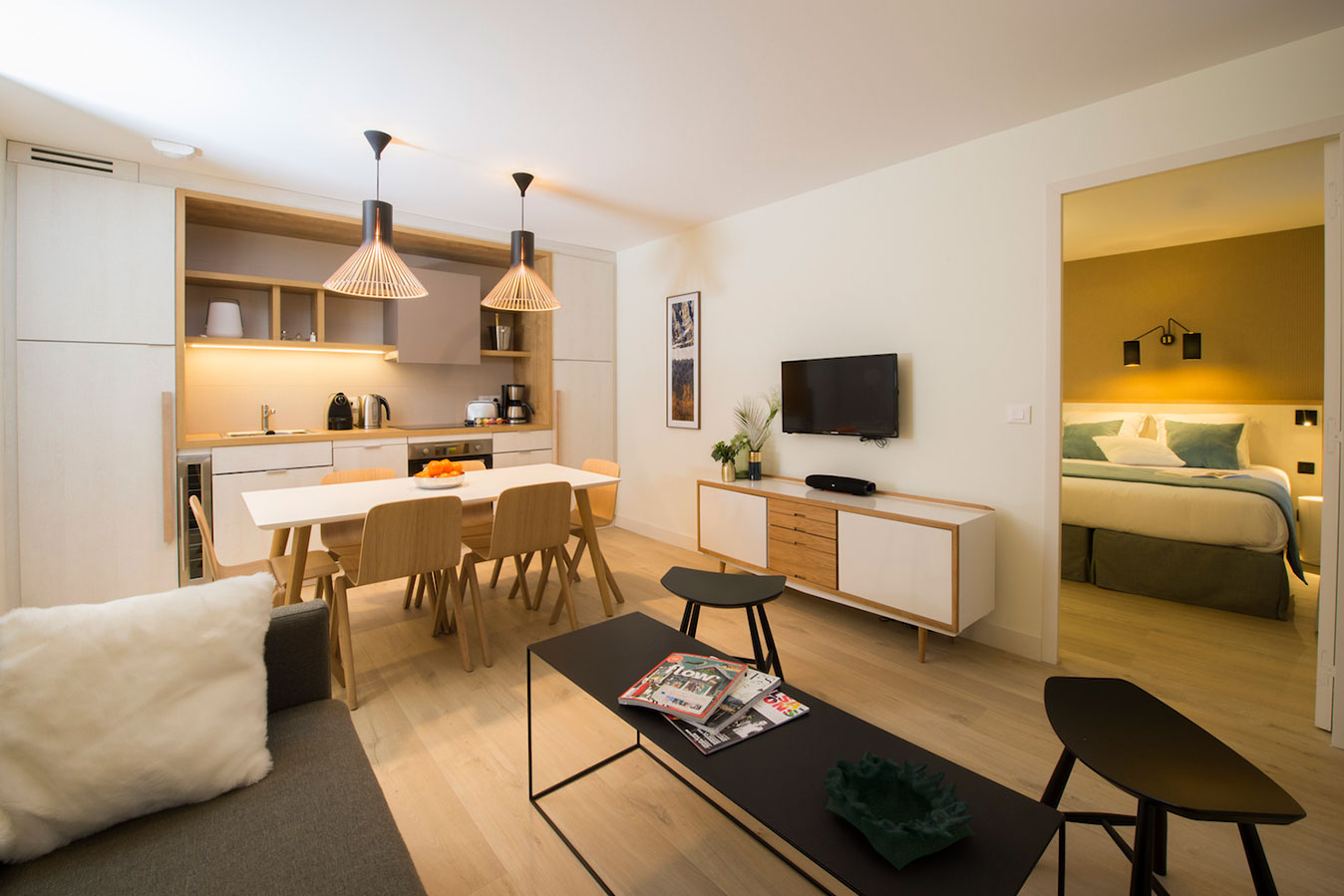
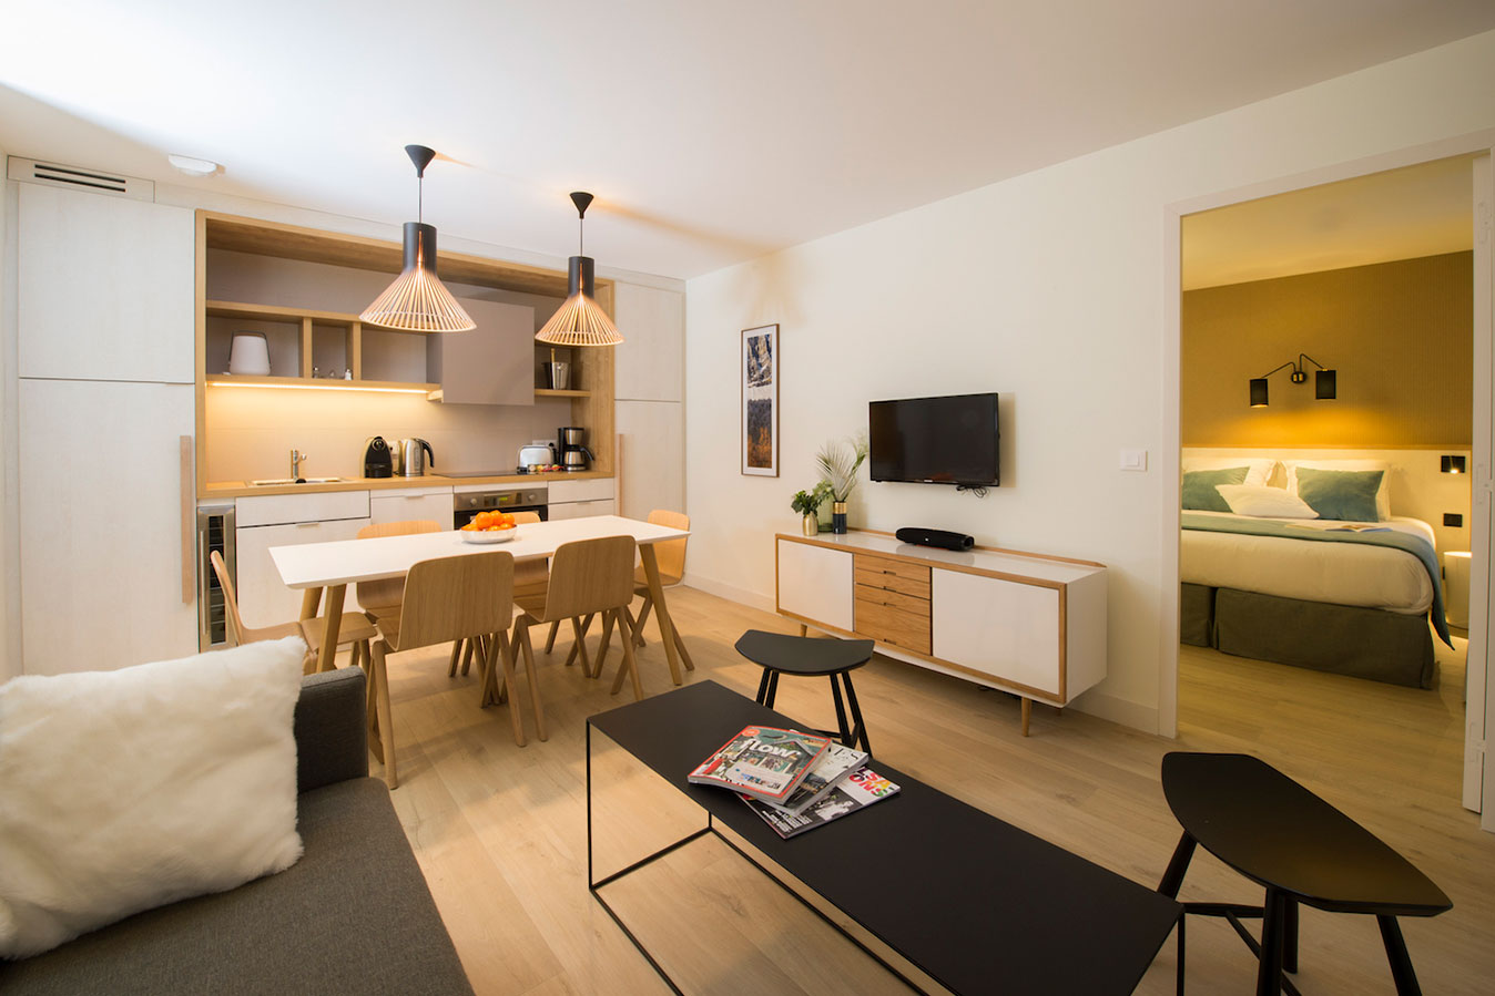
- decorative bowl [822,749,976,871]
